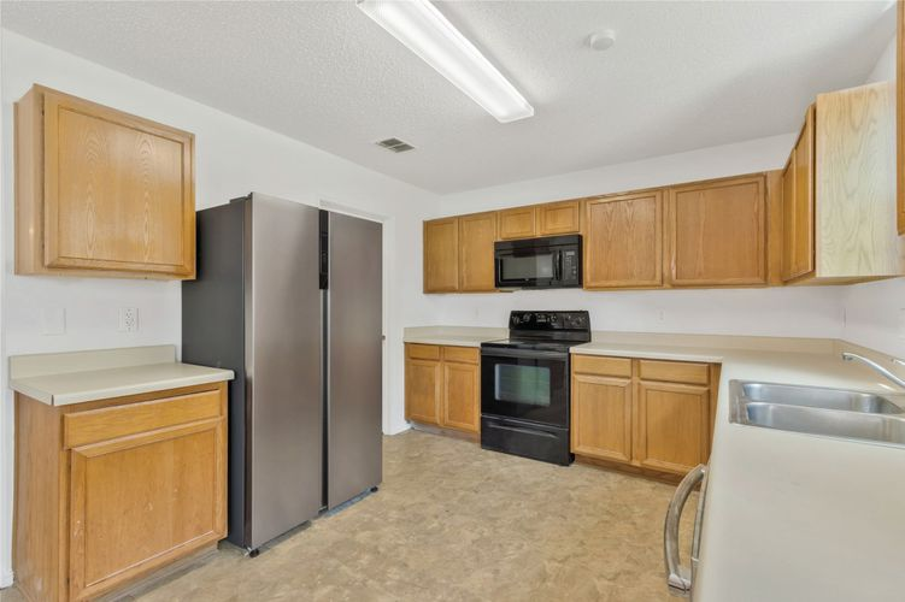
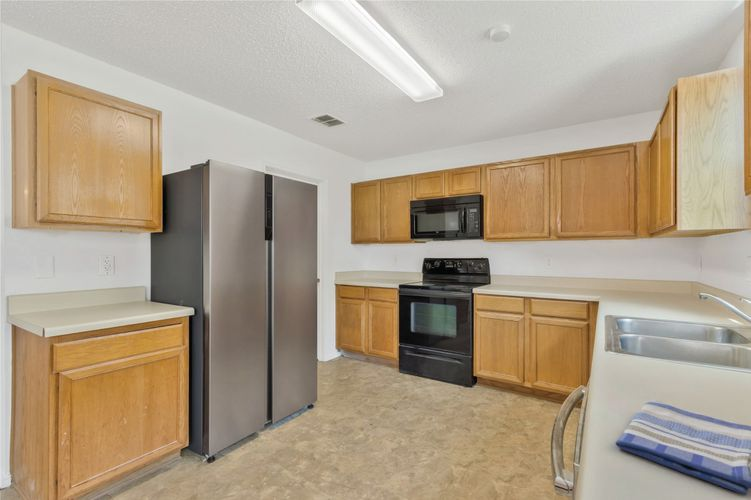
+ dish towel [615,401,751,496]
